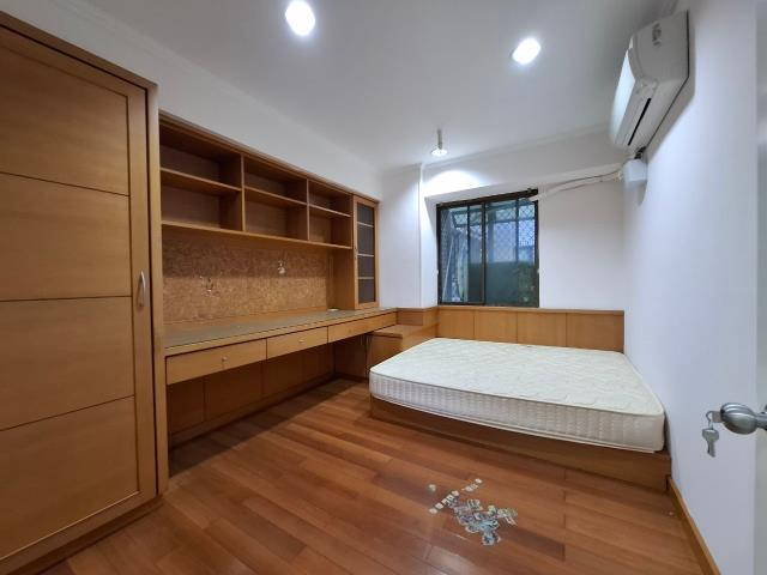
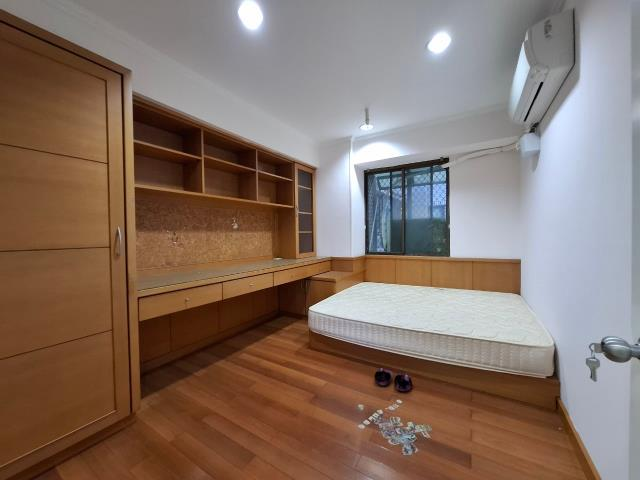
+ slippers [374,367,414,392]
